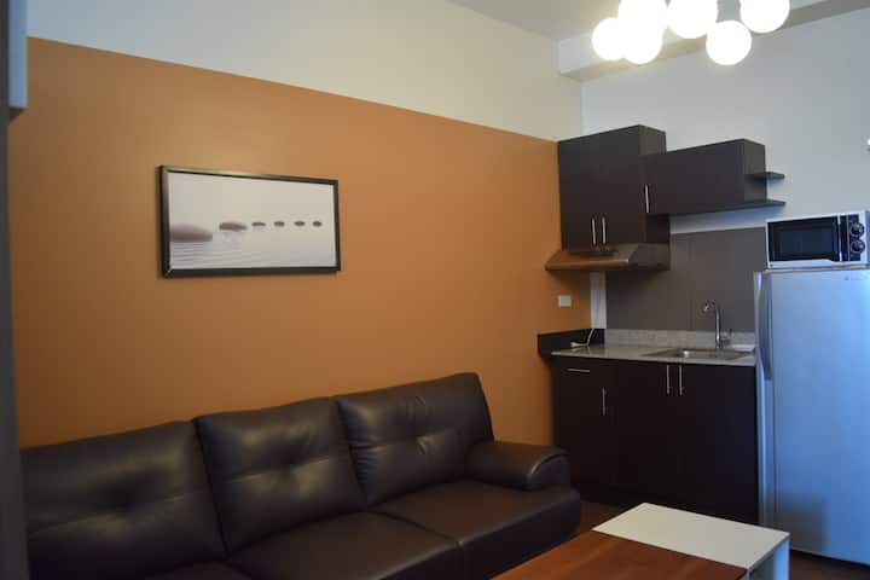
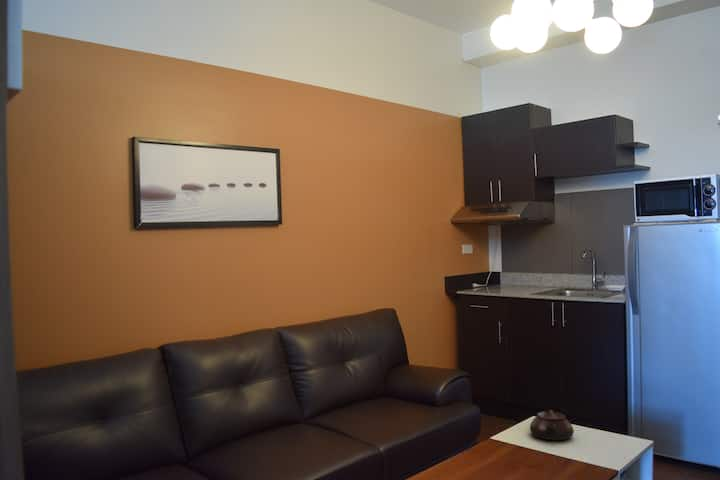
+ teapot [529,409,575,441]
